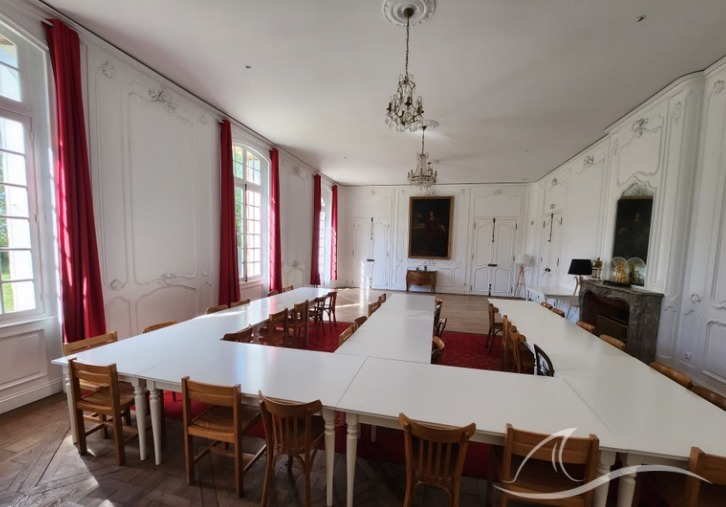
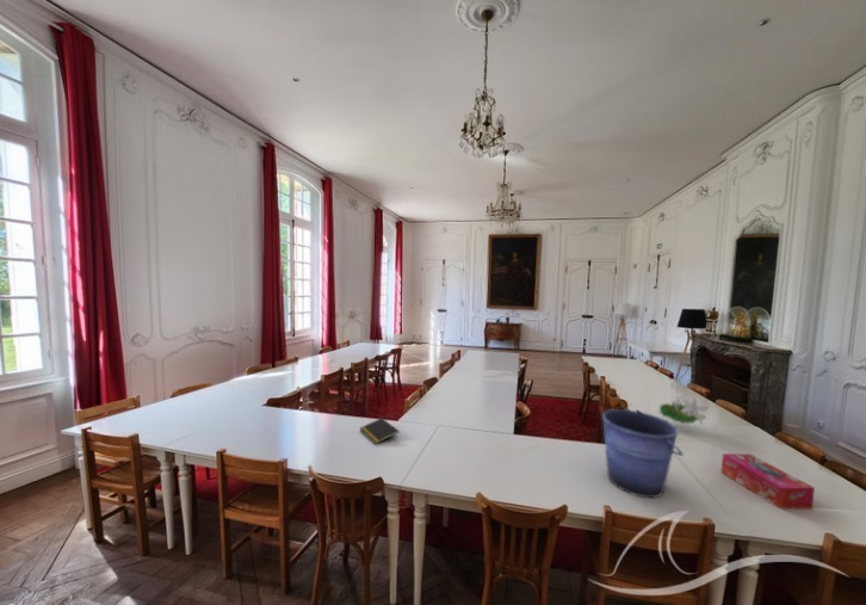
+ notepad [359,416,400,445]
+ bucket [601,408,685,499]
+ flower arrangement [654,381,711,426]
+ tissue box [720,452,816,511]
